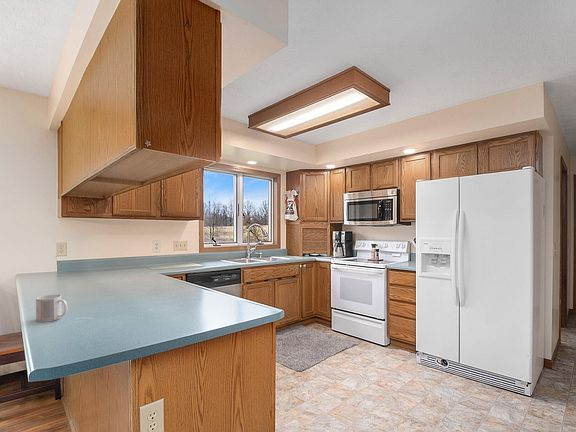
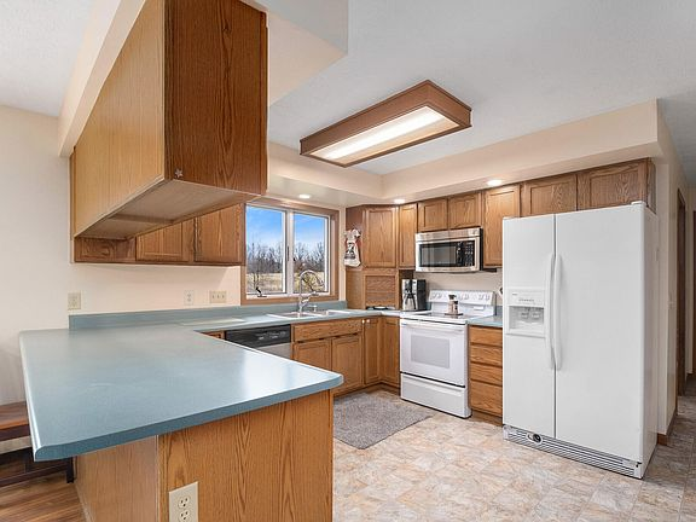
- mug [35,293,68,323]
